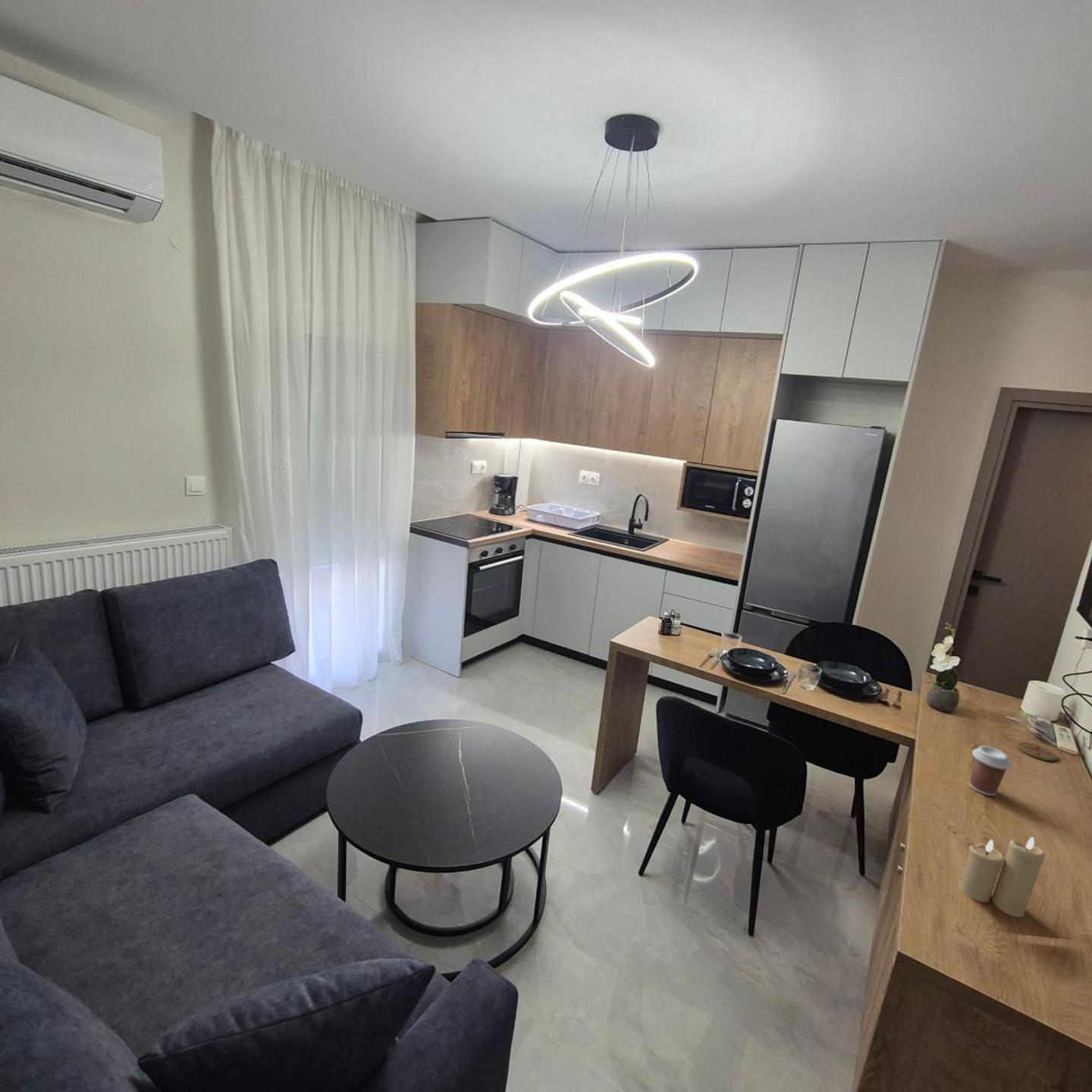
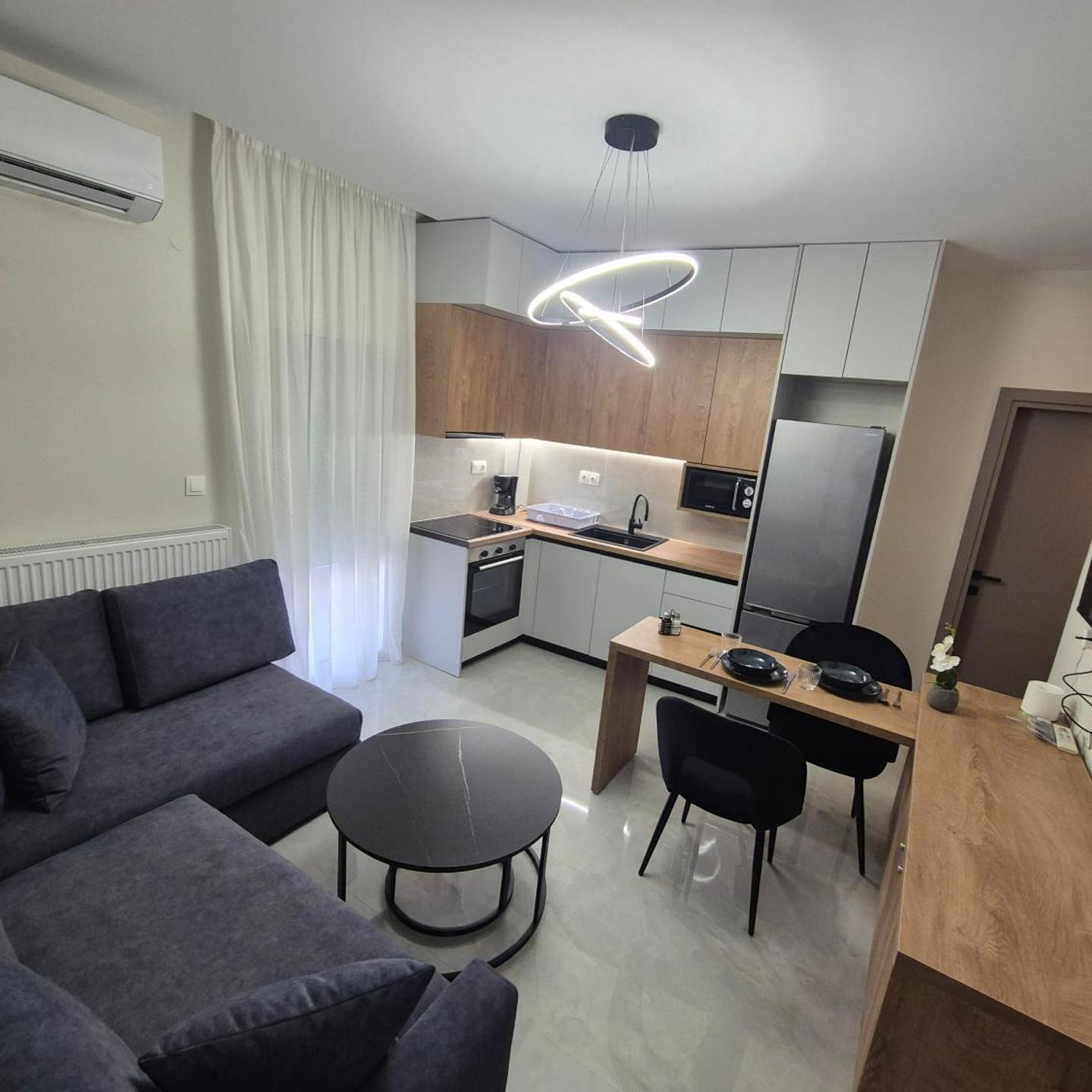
- coffee cup [968,745,1012,796]
- coaster [1018,742,1058,762]
- candle [958,836,1046,918]
